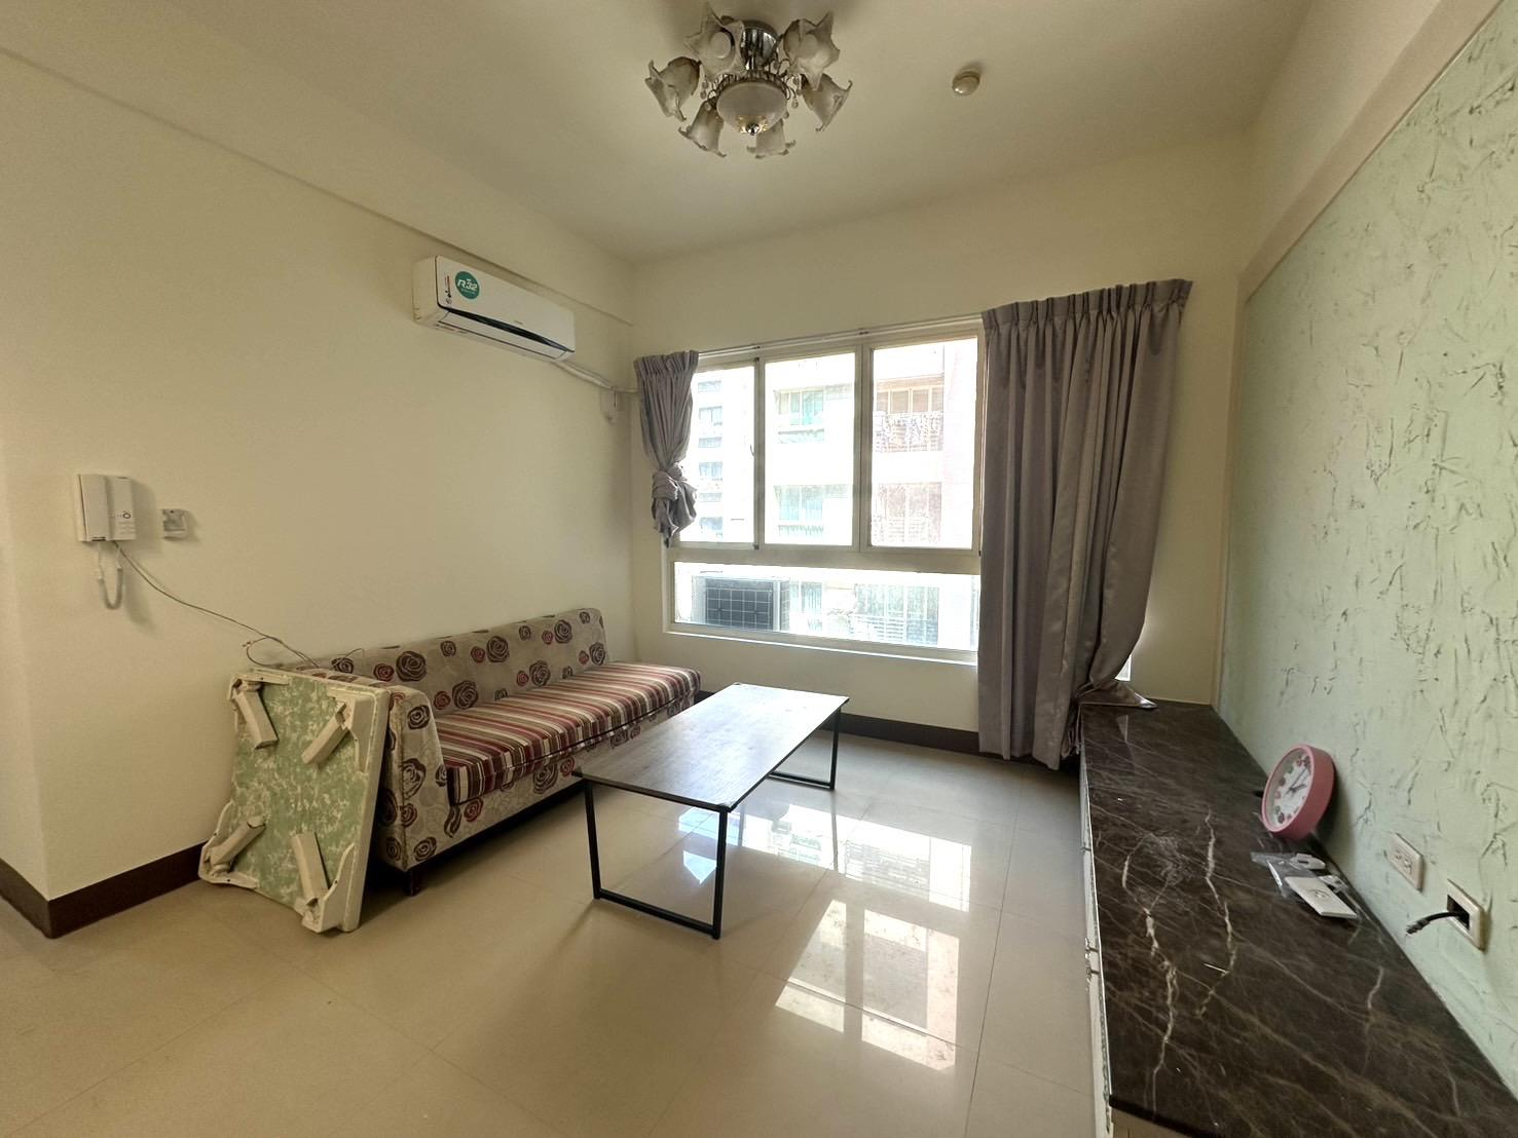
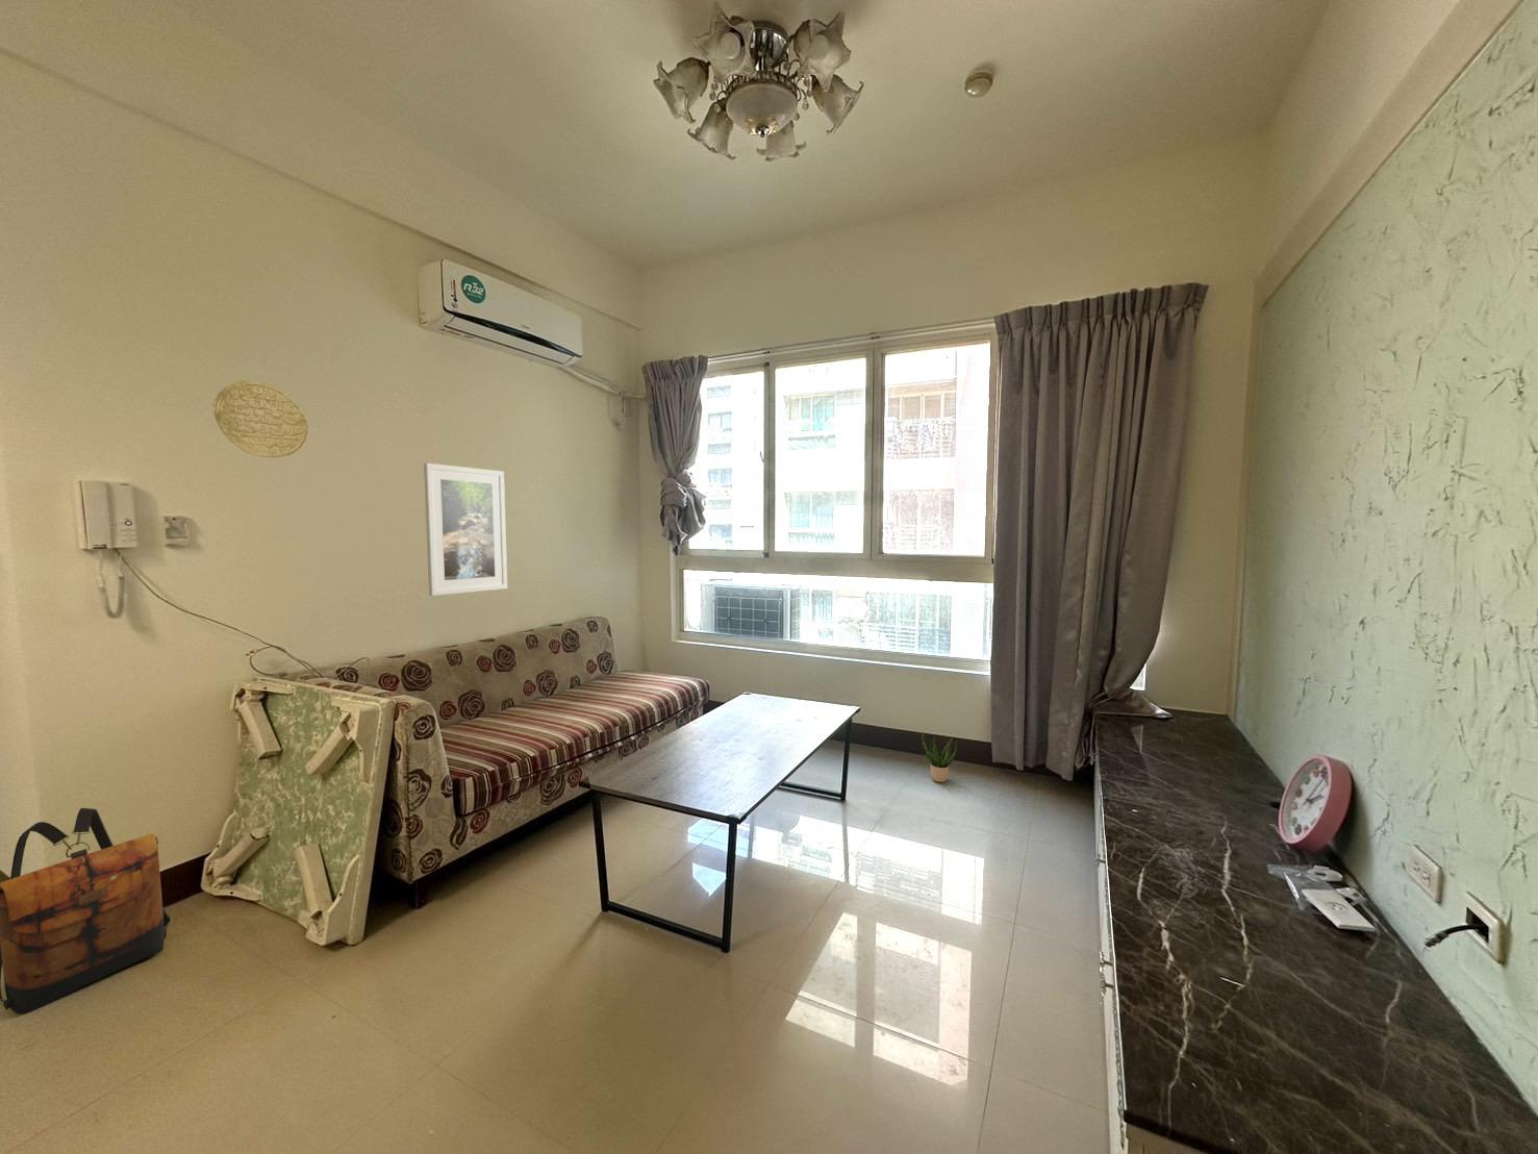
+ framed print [423,462,508,596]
+ decorative plate [211,379,309,458]
+ backpack [0,807,173,1015]
+ potted plant [921,732,957,783]
